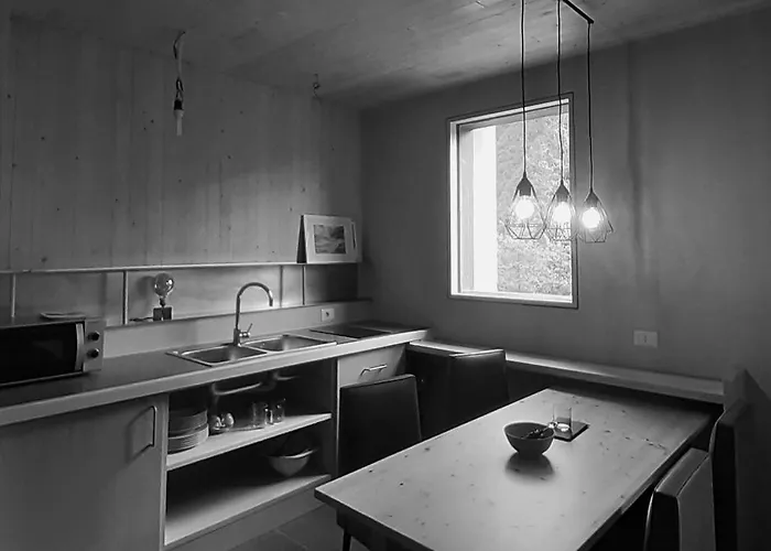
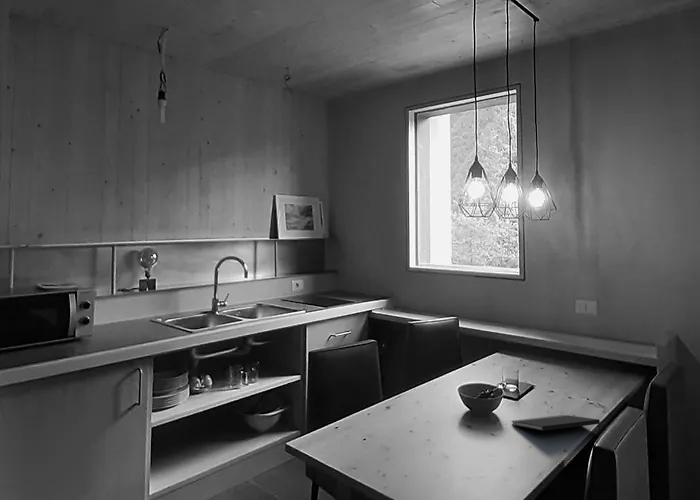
+ notepad [511,414,602,434]
